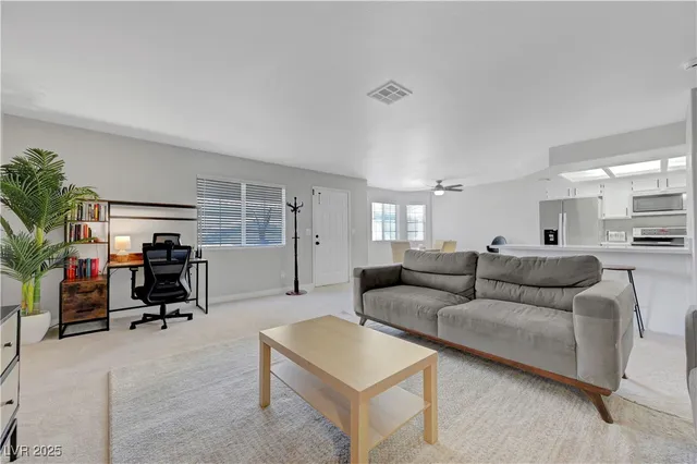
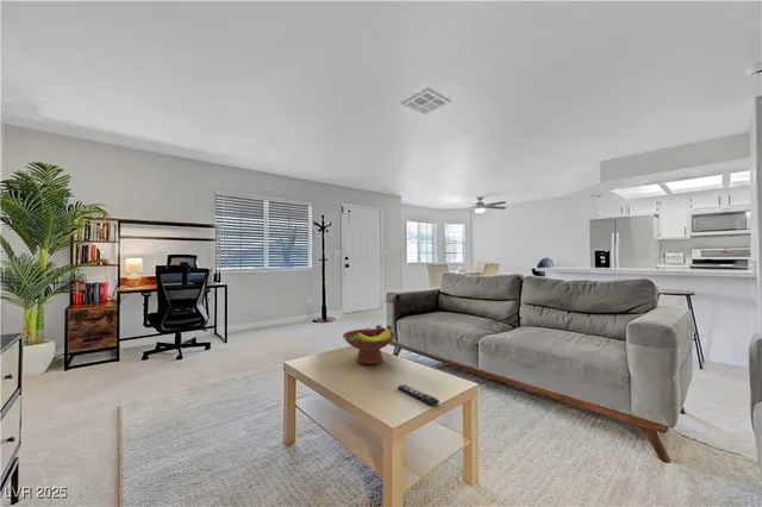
+ fruit bowl [342,324,398,365]
+ remote control [396,383,441,407]
